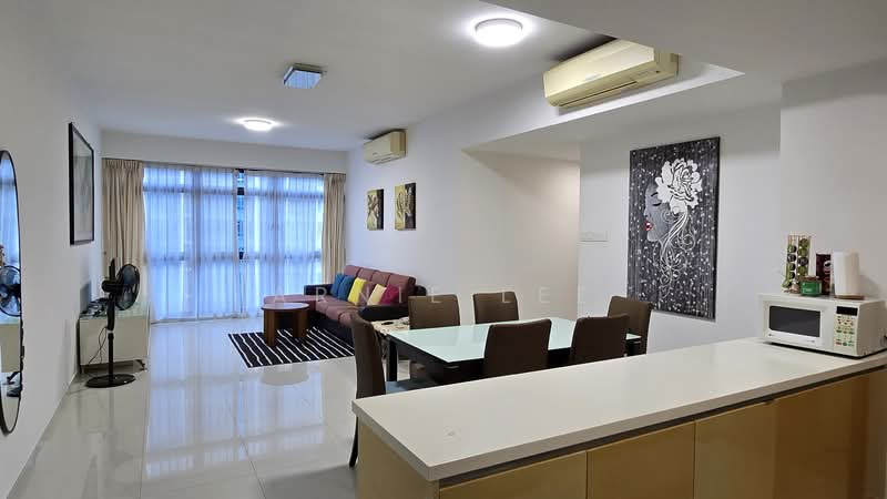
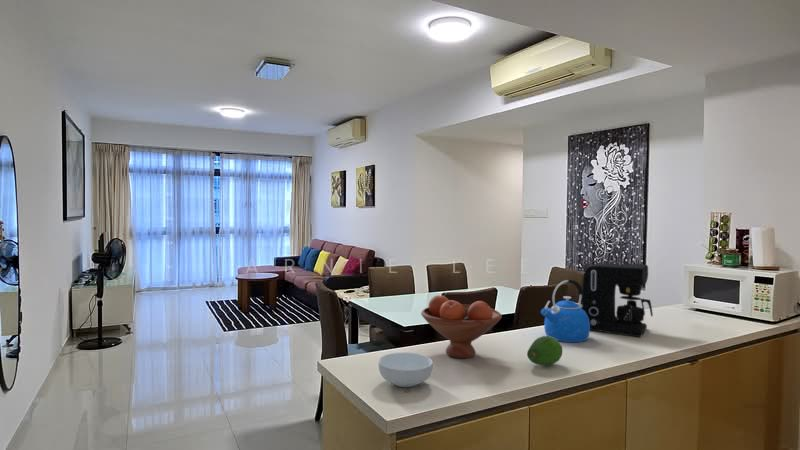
+ coffee maker [581,262,654,338]
+ fruit bowl [420,294,503,359]
+ kettle [540,278,591,343]
+ fruit [526,335,563,367]
+ cereal bowl [378,352,434,388]
